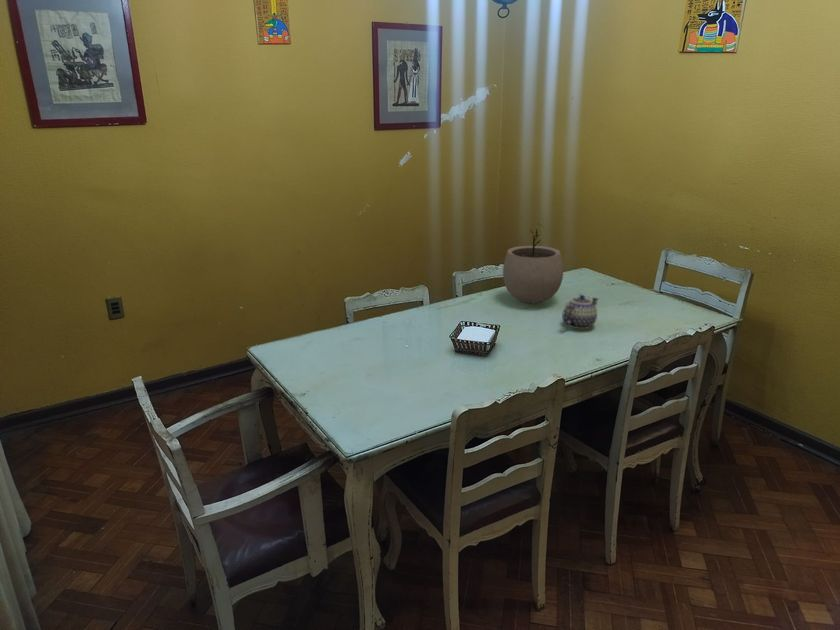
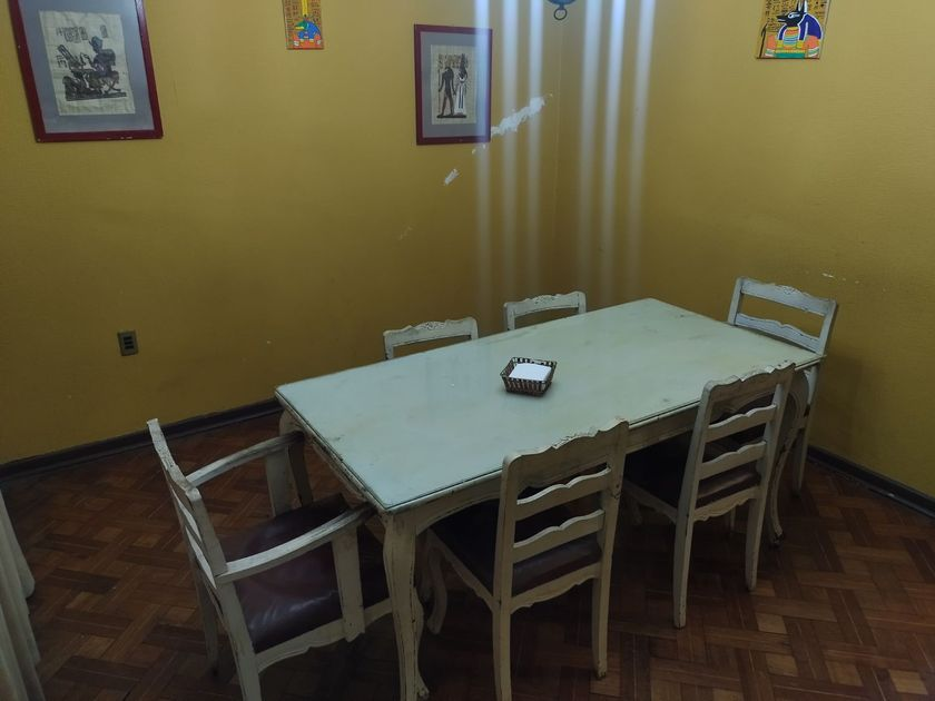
- teapot [561,294,600,330]
- plant pot [502,228,564,304]
